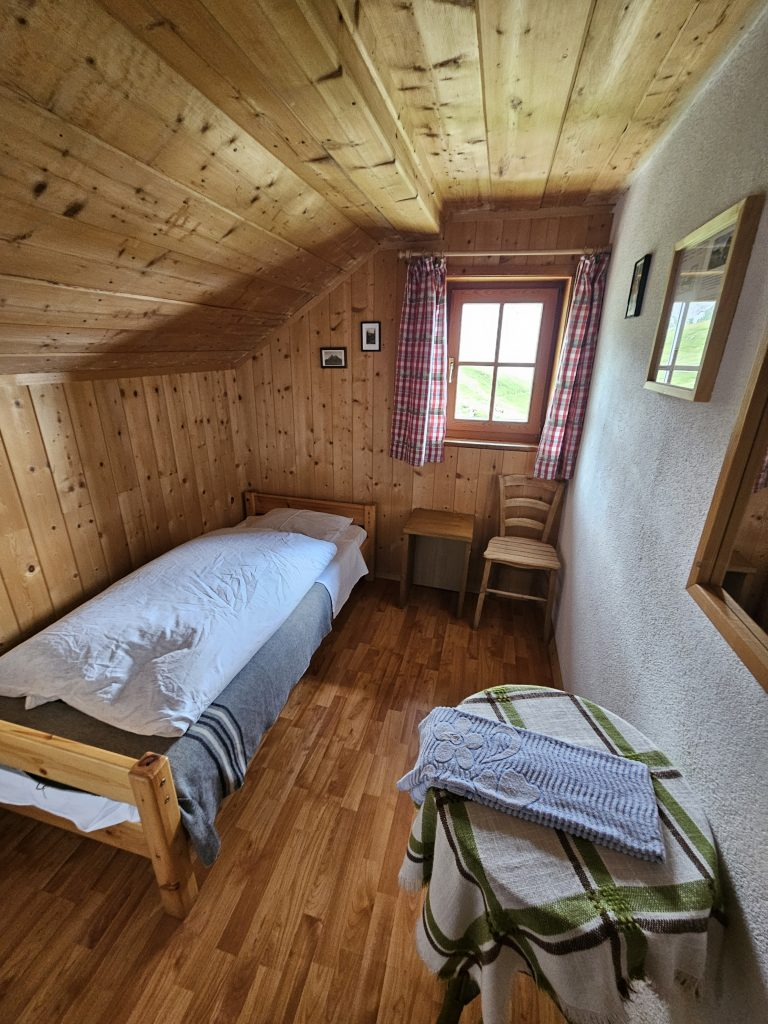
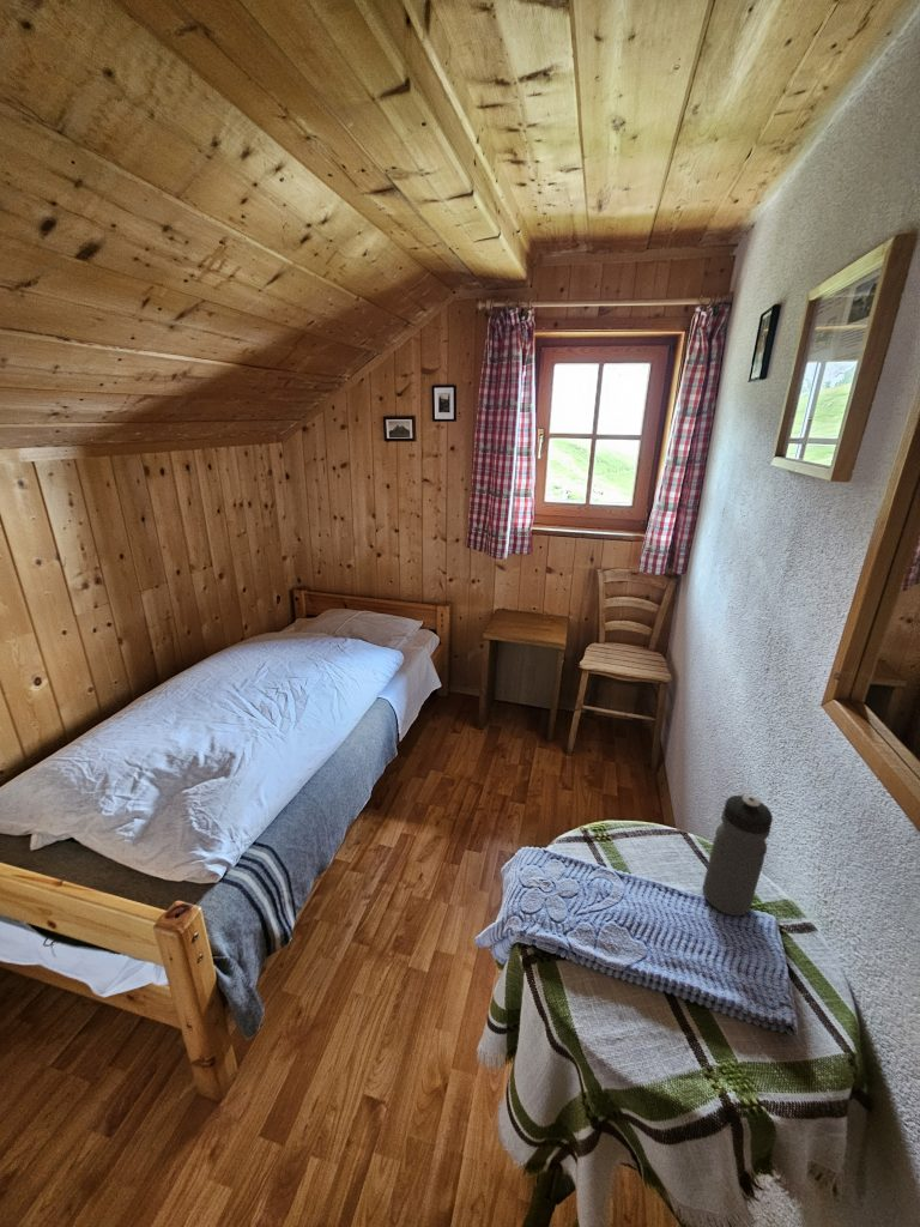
+ water bottle [701,793,774,917]
